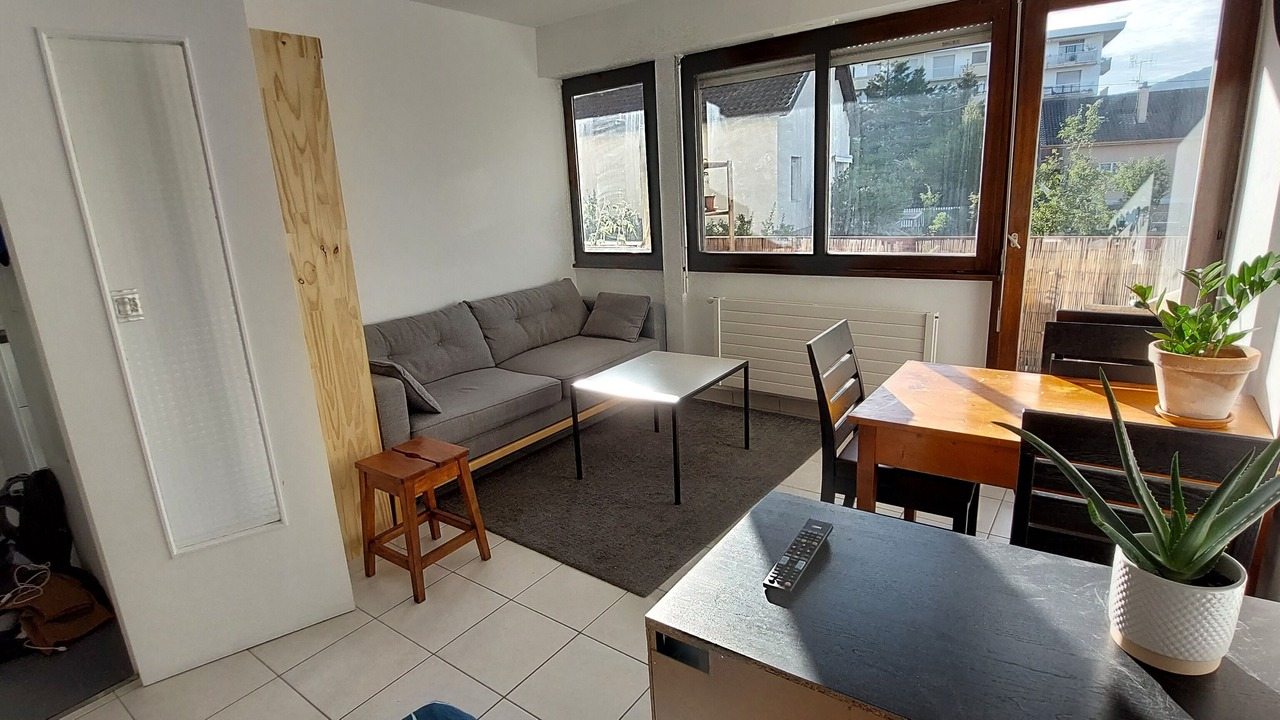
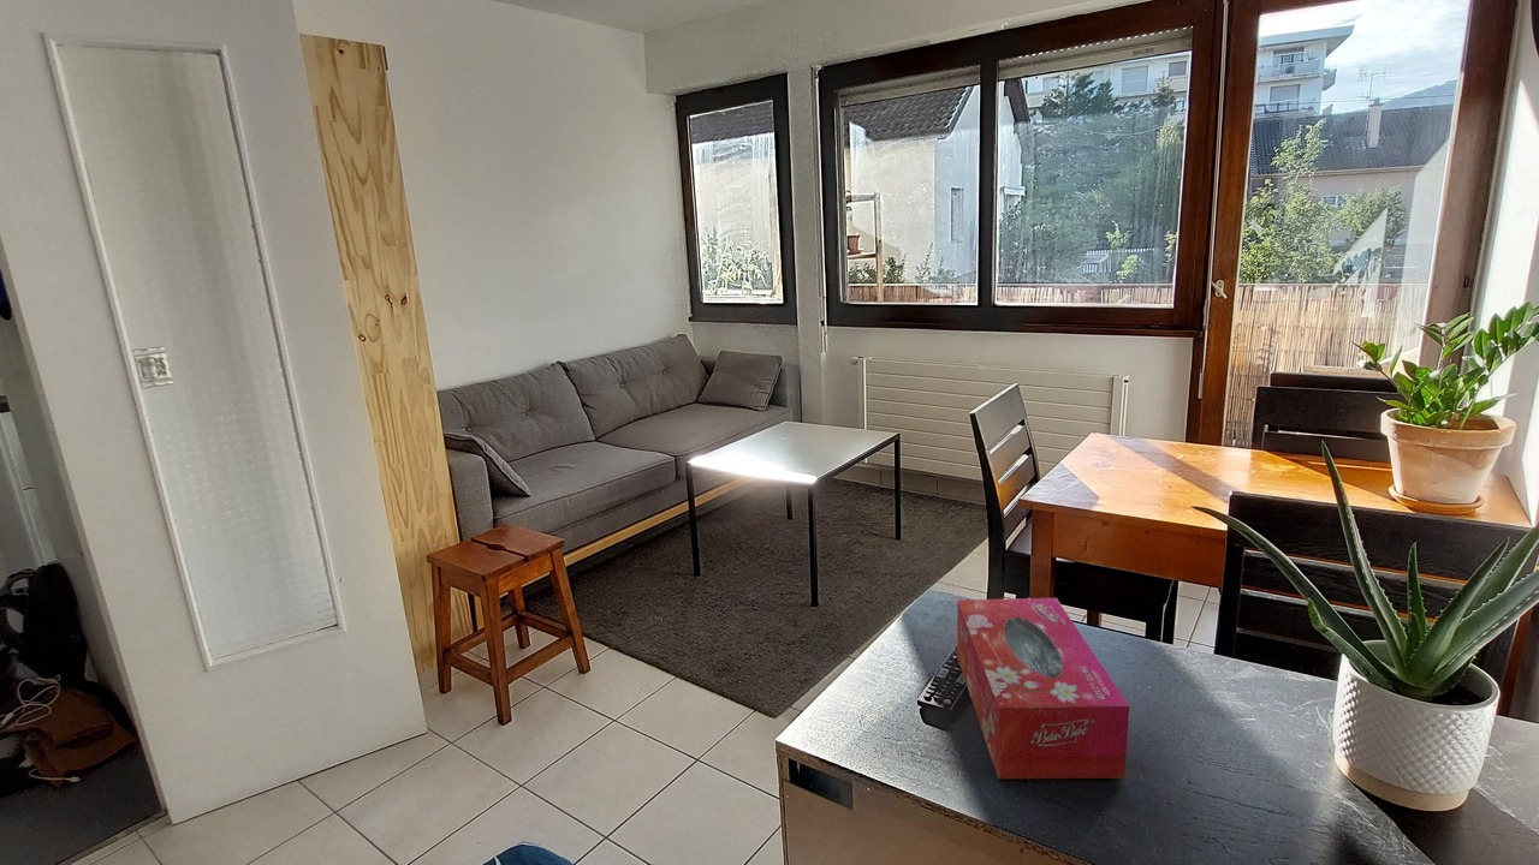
+ tissue box [956,597,1130,780]
